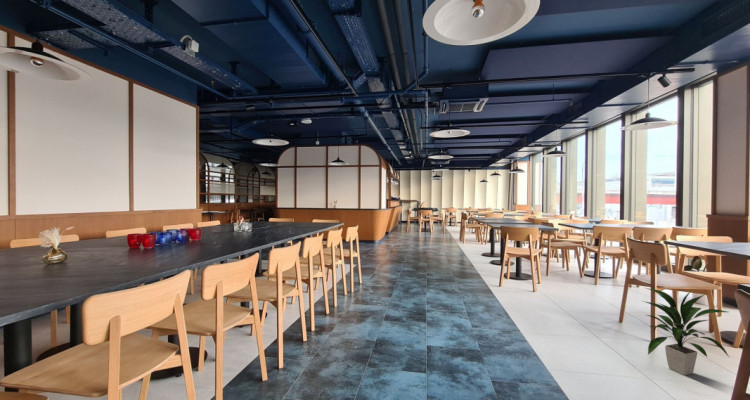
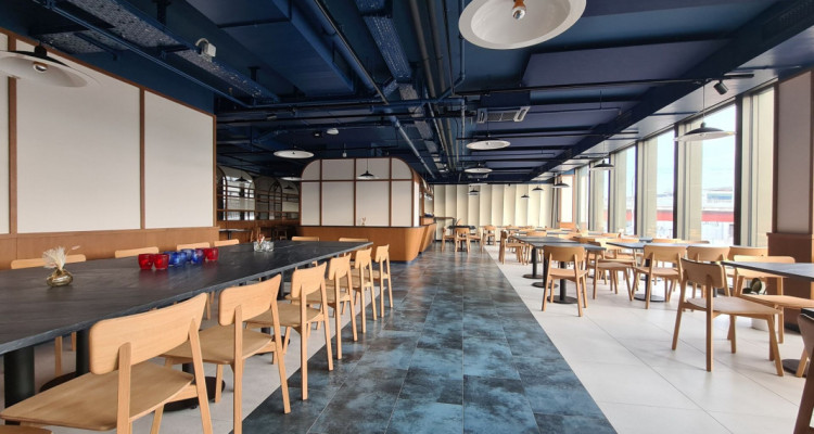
- indoor plant [642,287,730,376]
